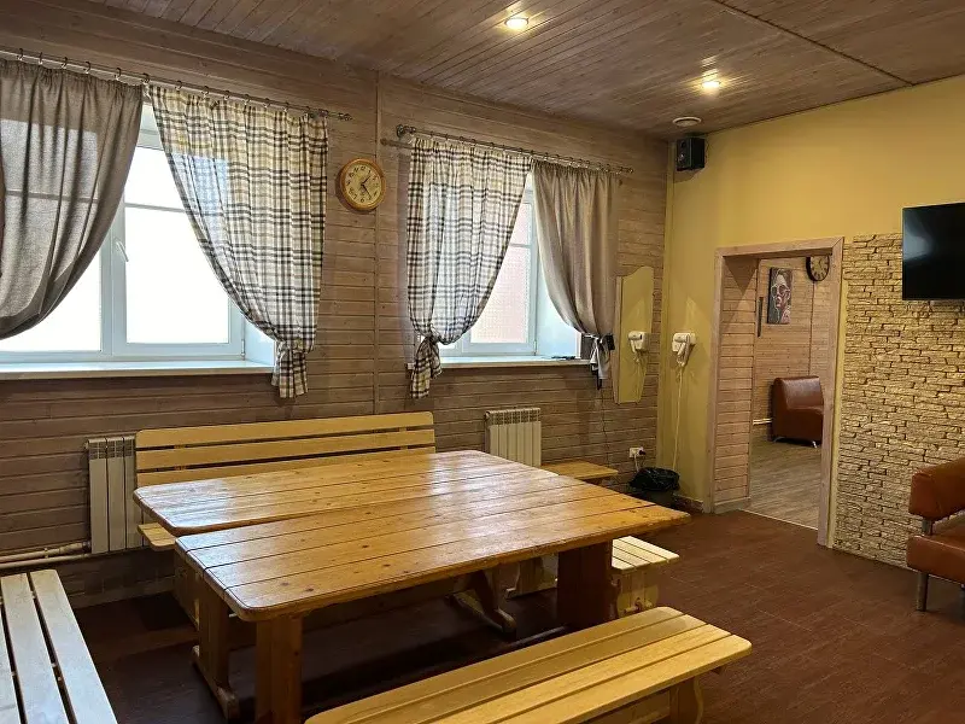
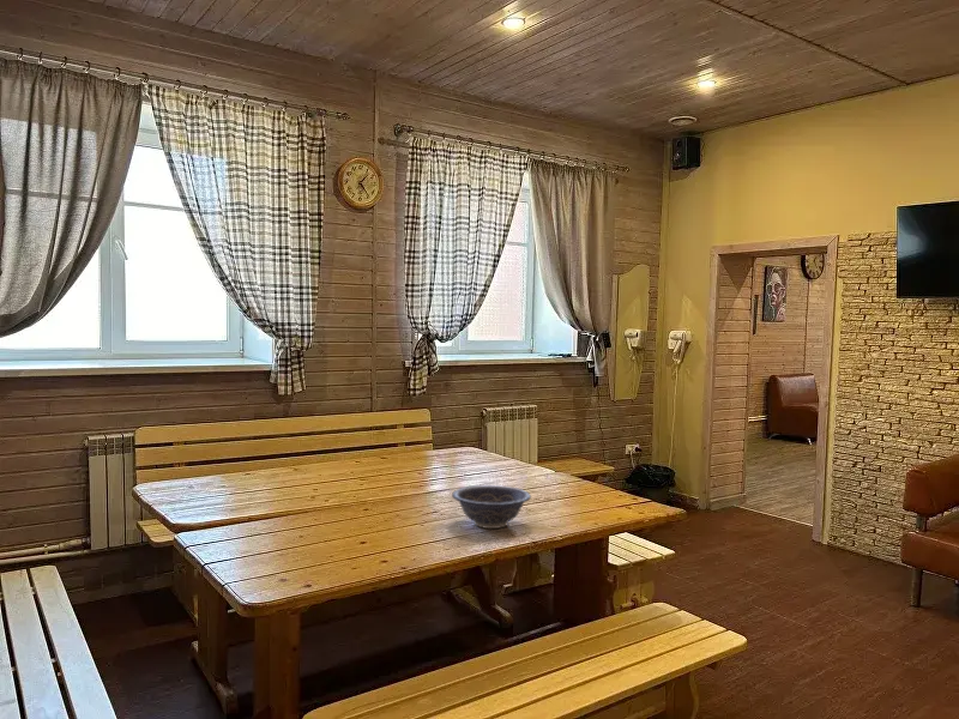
+ decorative bowl [451,484,532,530]
